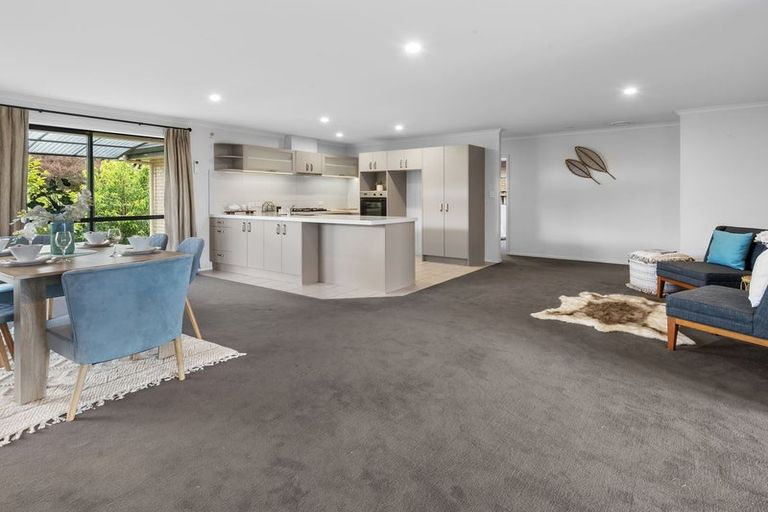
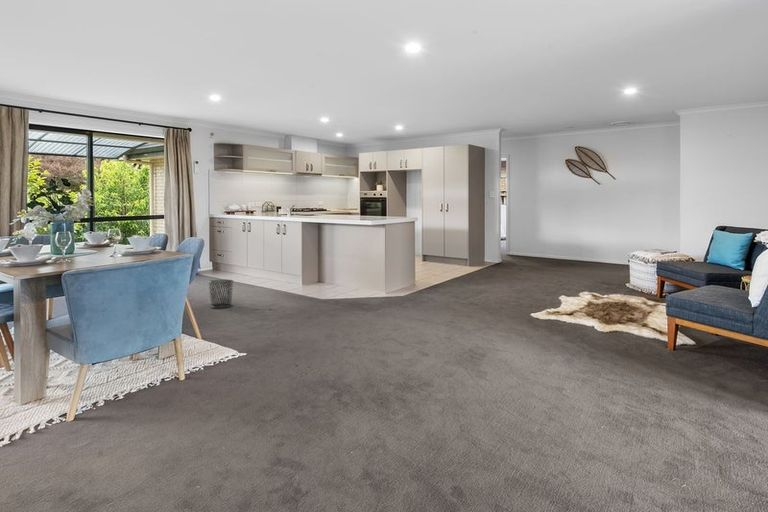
+ waste bin [207,279,234,309]
